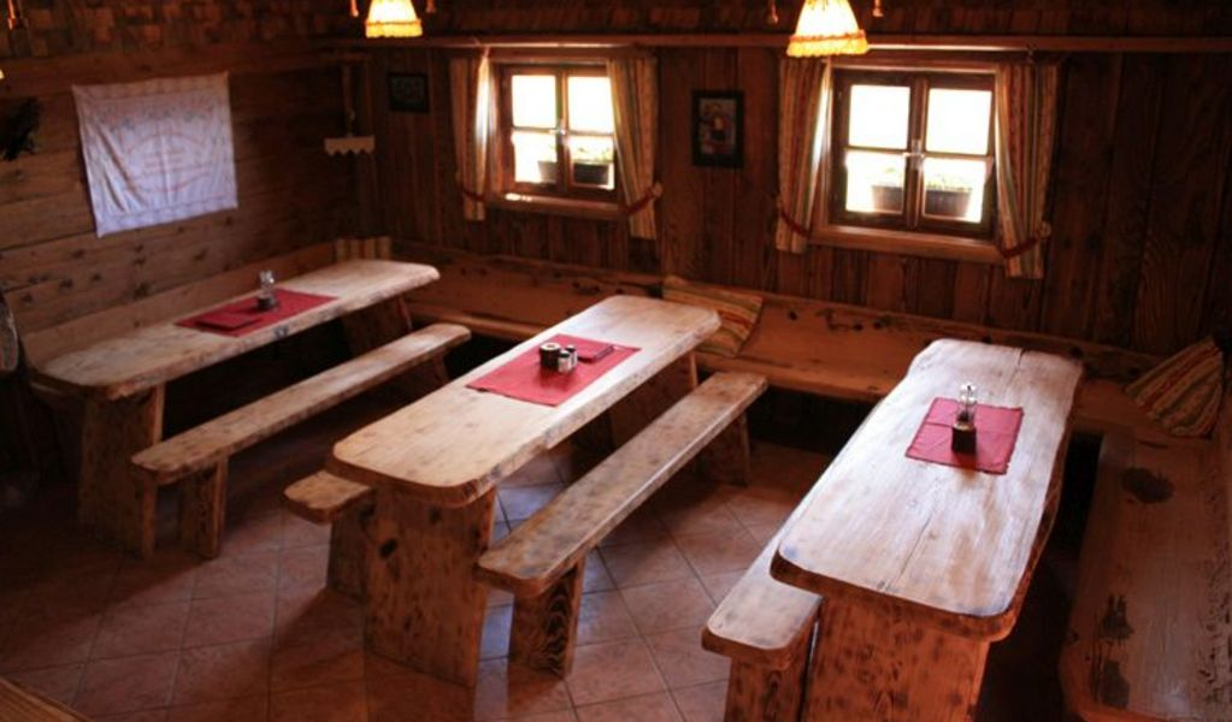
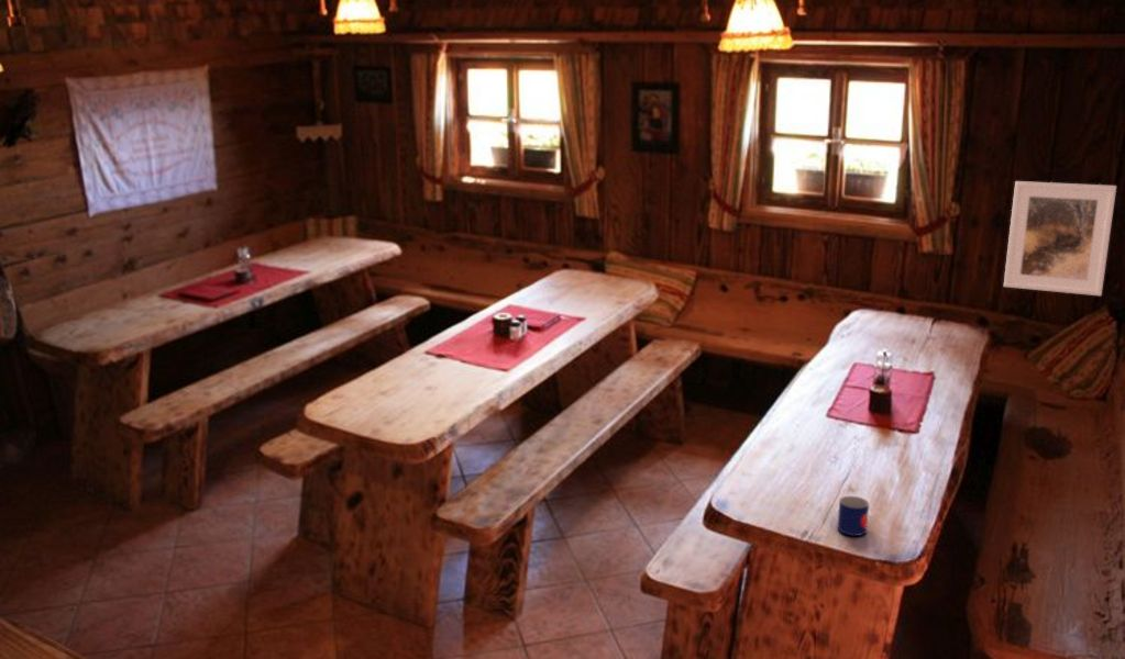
+ mug [837,495,870,537]
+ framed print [1003,180,1117,297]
